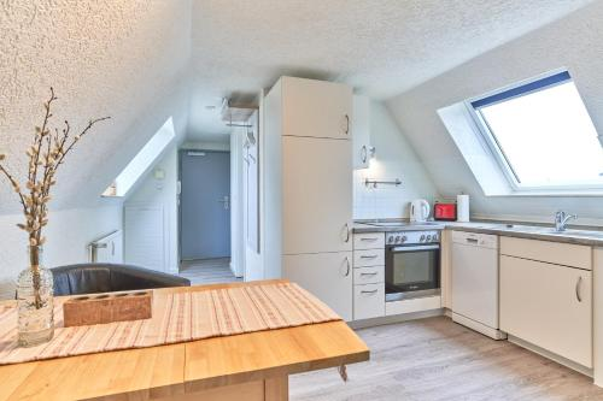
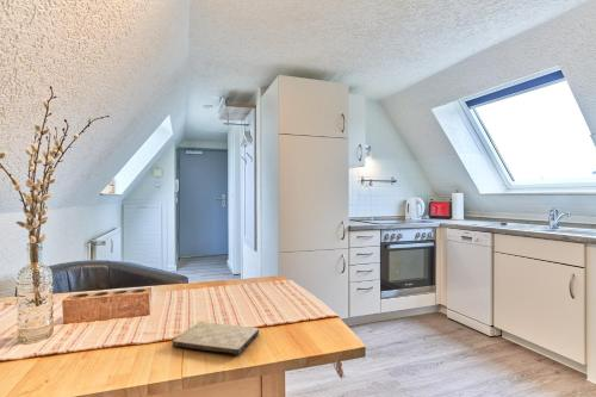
+ cutting board [172,321,260,356]
